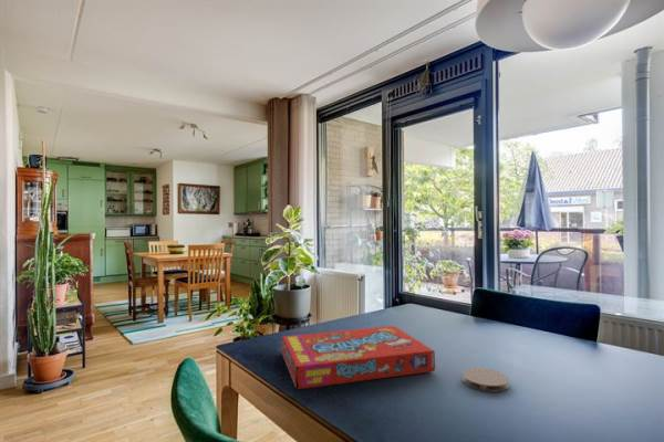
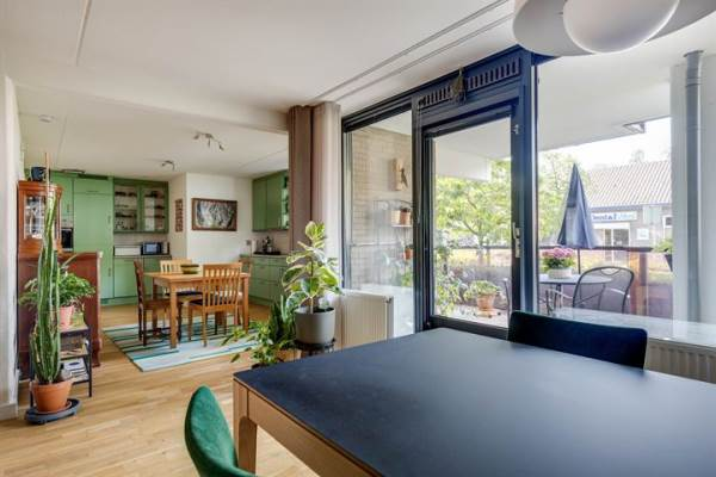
- coaster [461,367,510,393]
- snack box [281,325,436,390]
